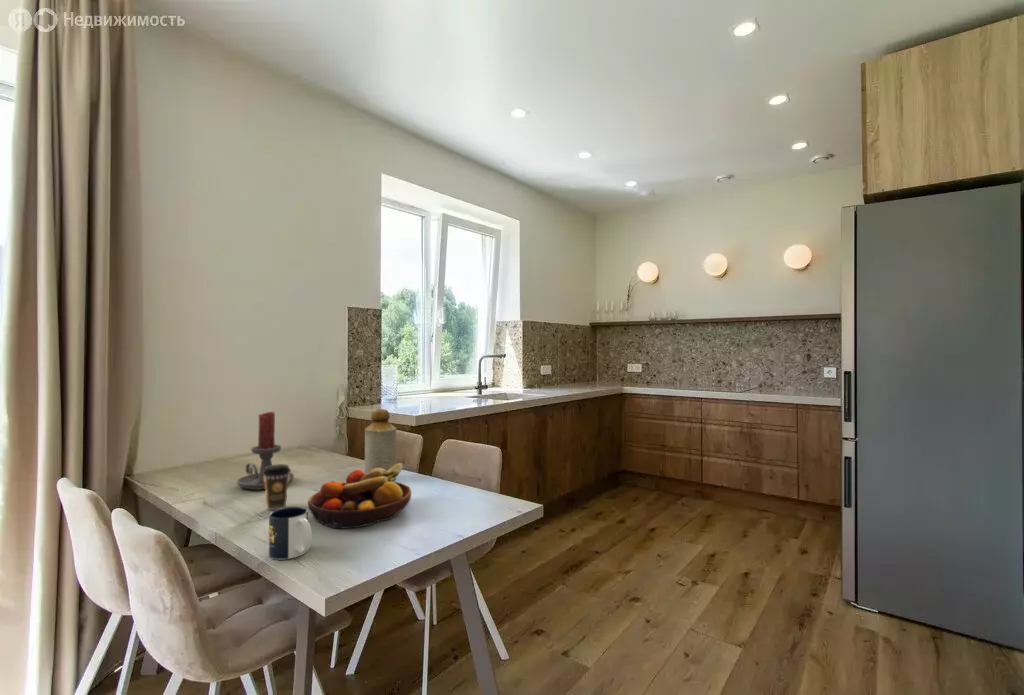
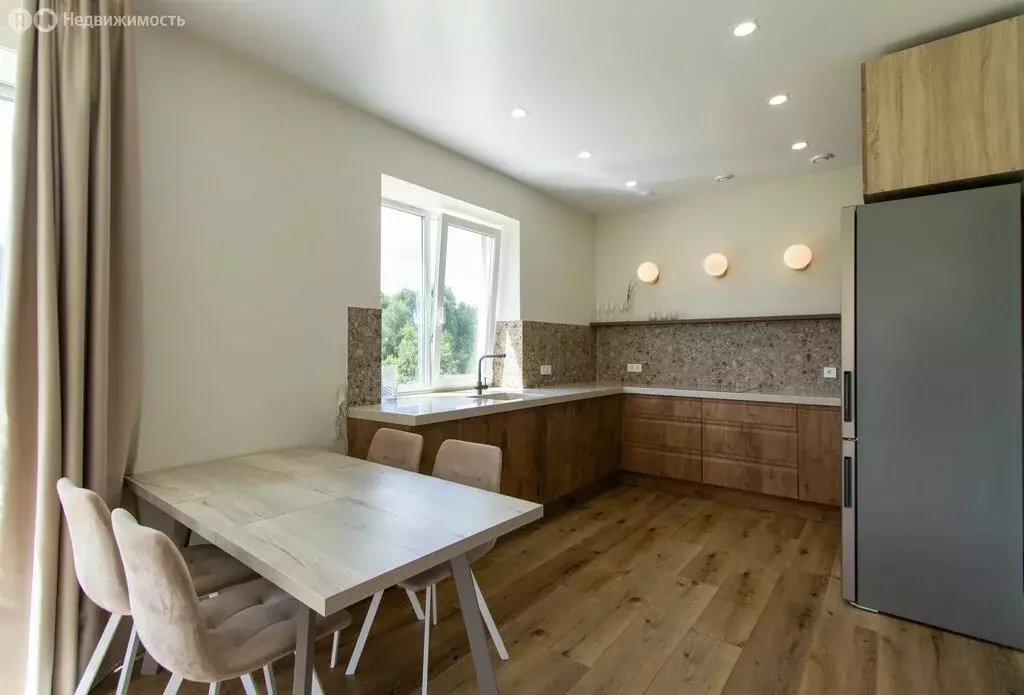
- candle holder [236,411,295,491]
- coffee cup [262,463,292,511]
- mug [268,506,313,560]
- bottle [364,408,397,481]
- fruit bowl [307,462,413,529]
